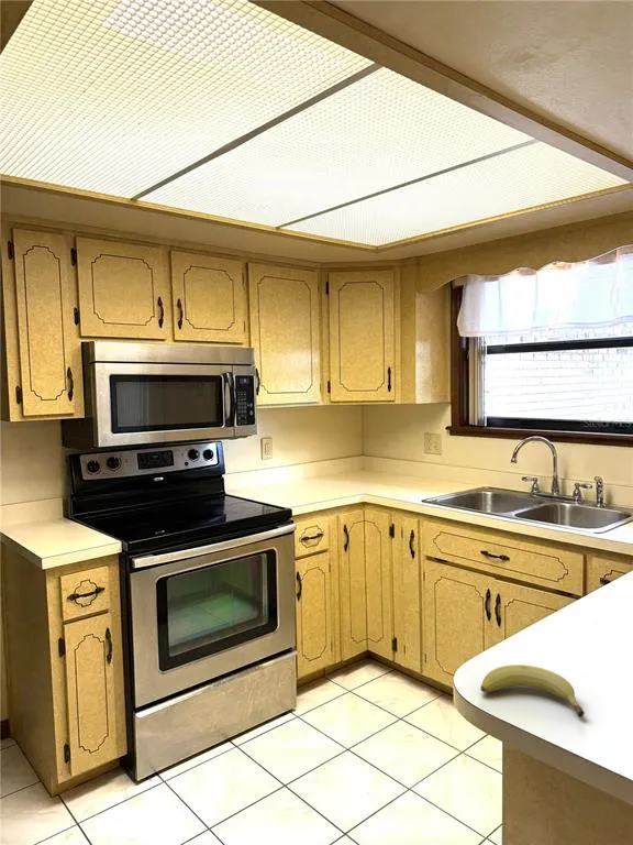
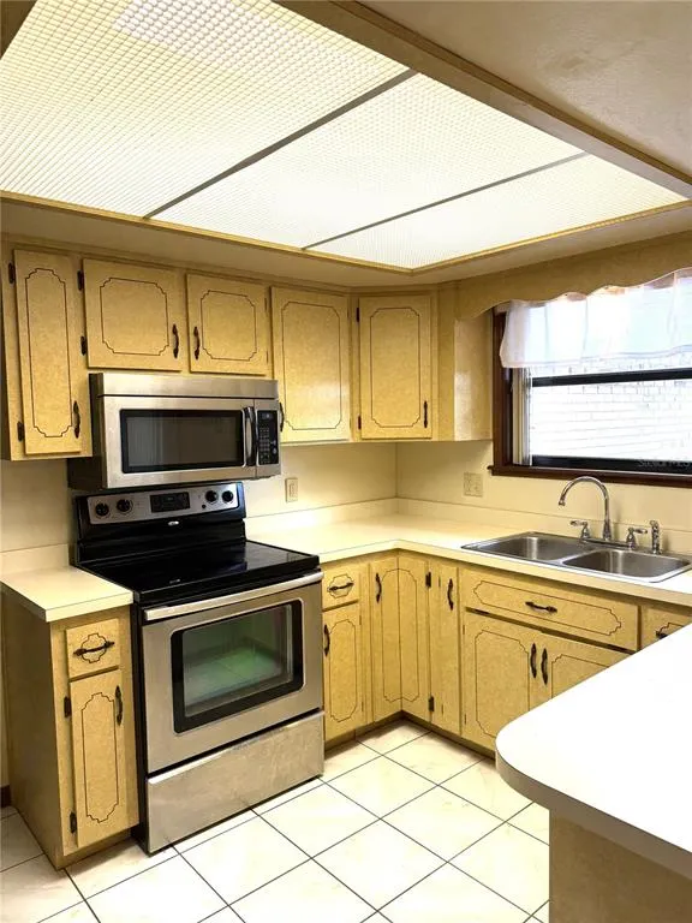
- fruit [479,663,586,718]
